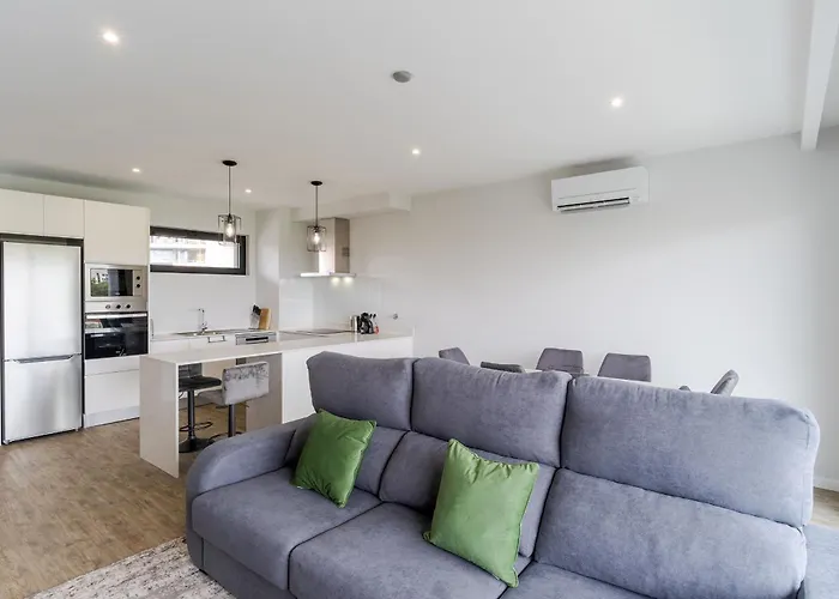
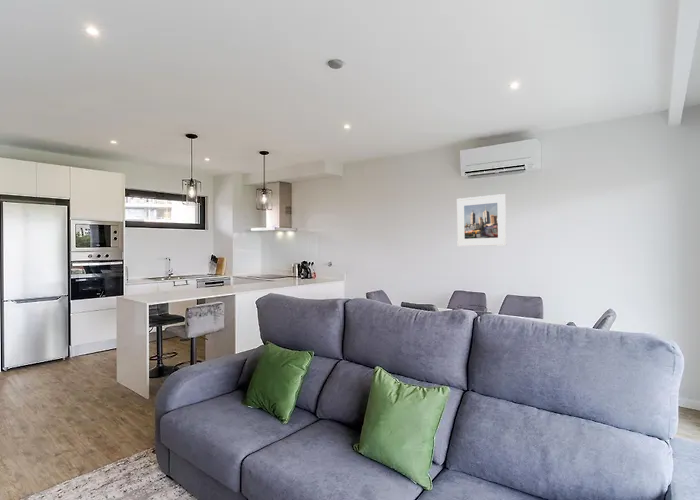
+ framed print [456,193,507,247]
